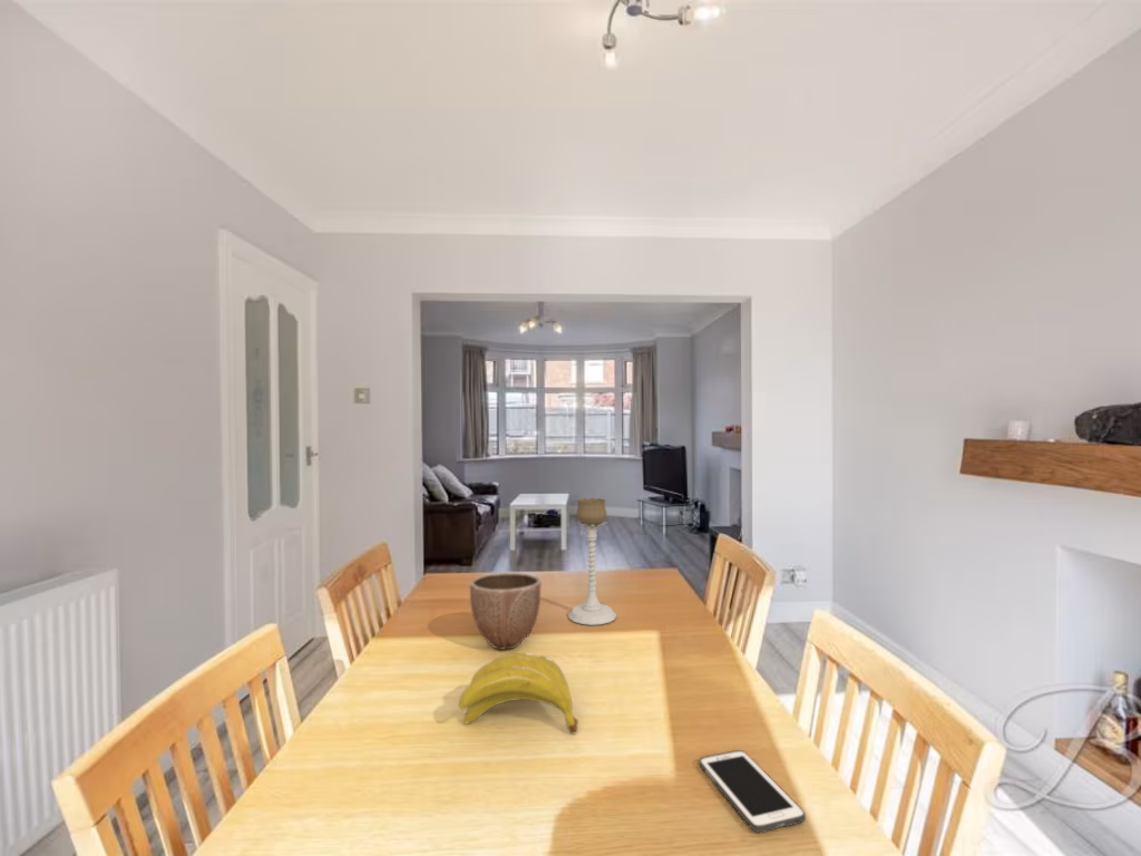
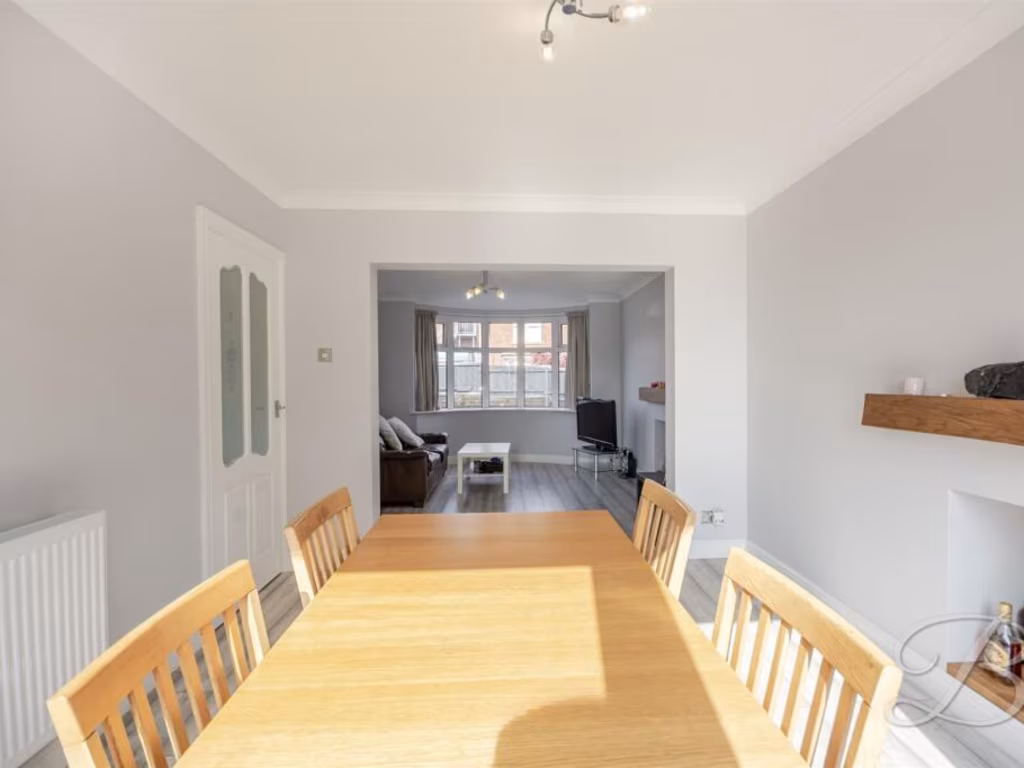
- candle holder [567,497,617,626]
- decorative bowl [469,571,542,651]
- banana [458,652,579,735]
- cell phone [699,749,807,834]
